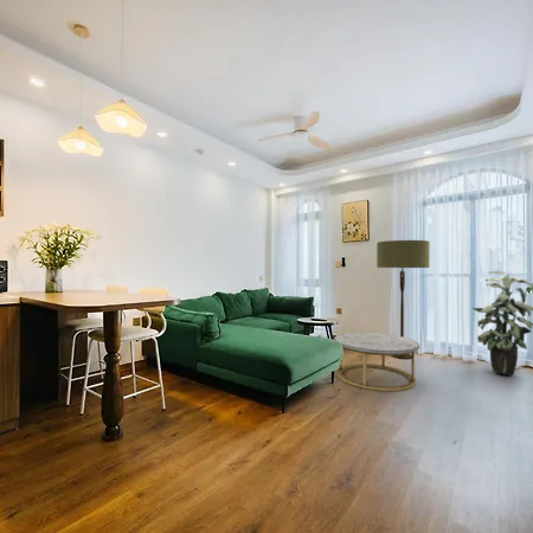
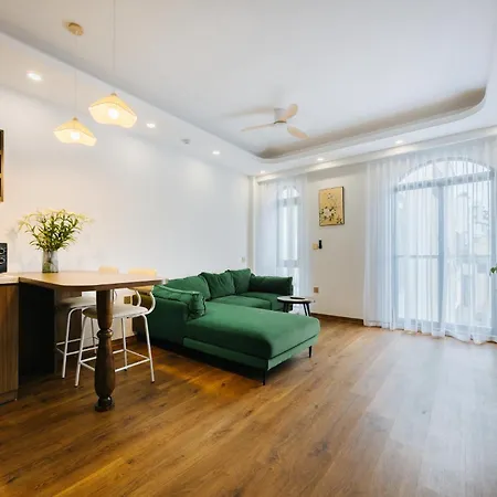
- floor lamp [375,239,431,360]
- indoor plant [471,270,533,377]
- coffee table [333,332,420,392]
